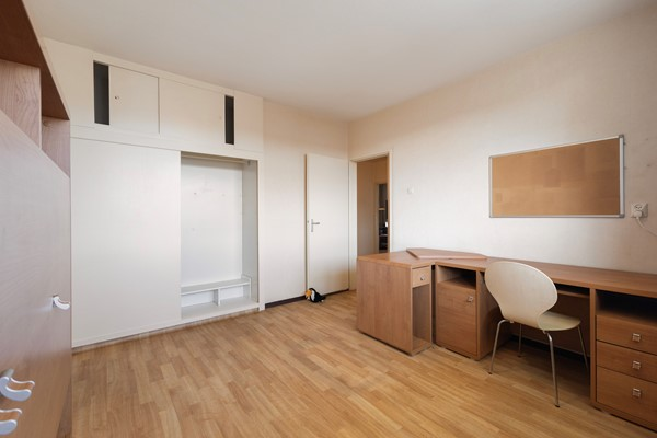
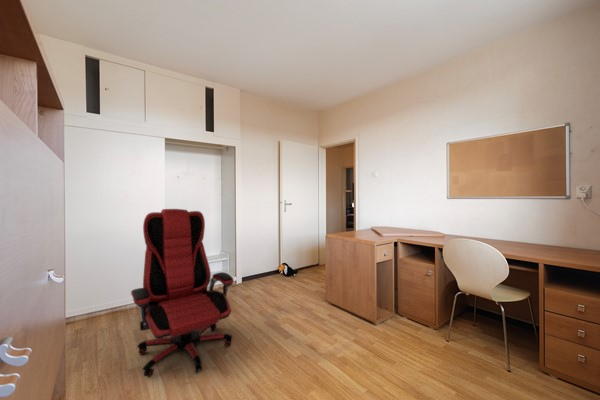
+ office chair [130,208,235,378]
